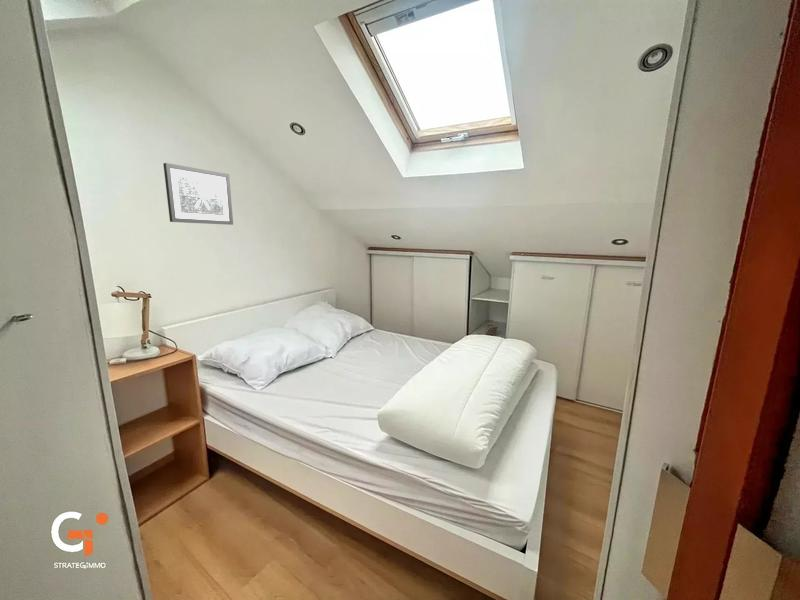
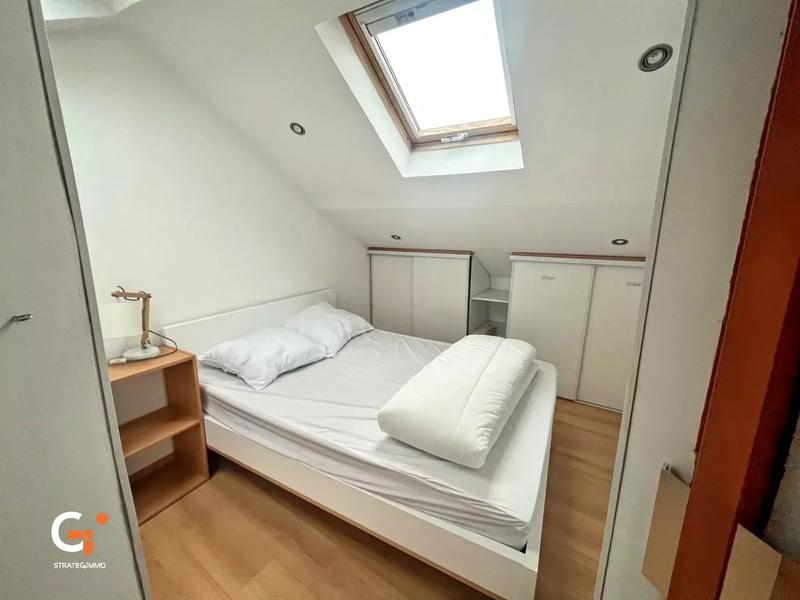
- wall art [162,162,234,226]
